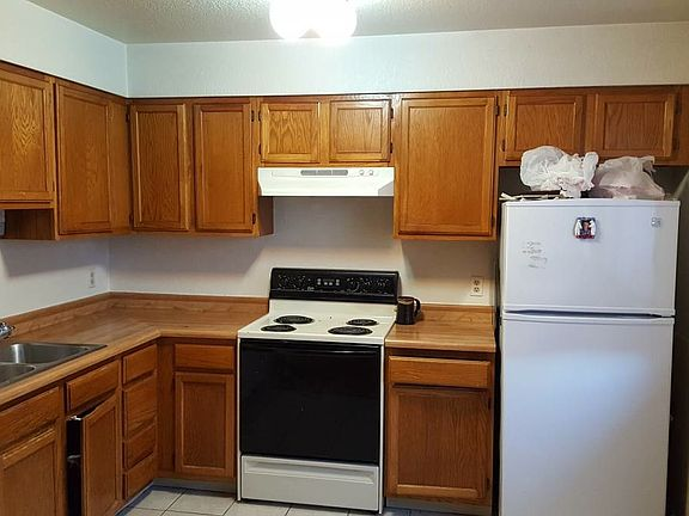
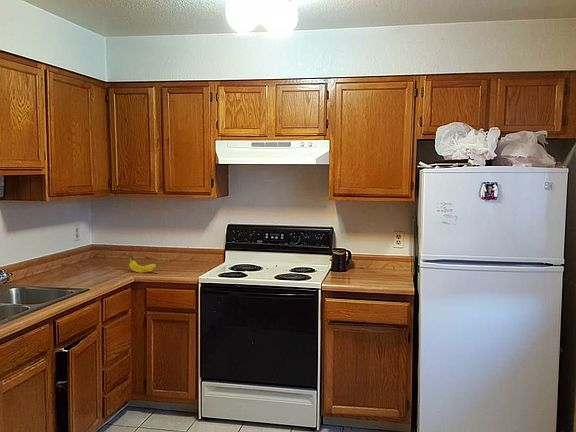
+ fruit [126,254,158,273]
